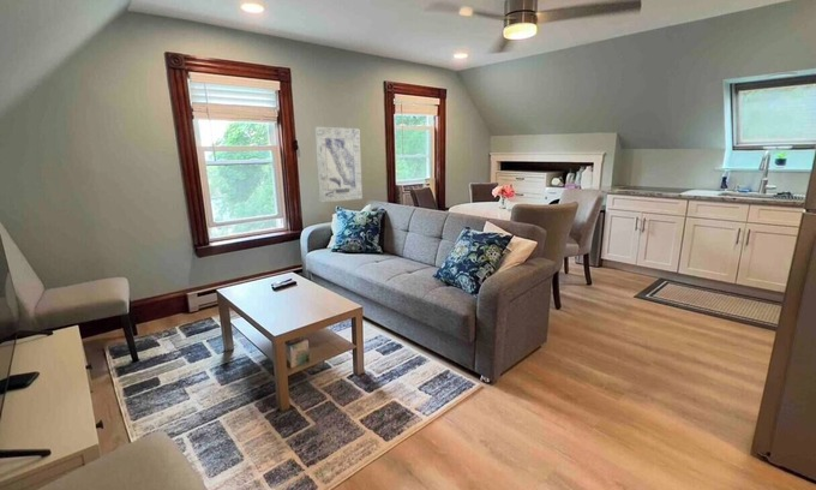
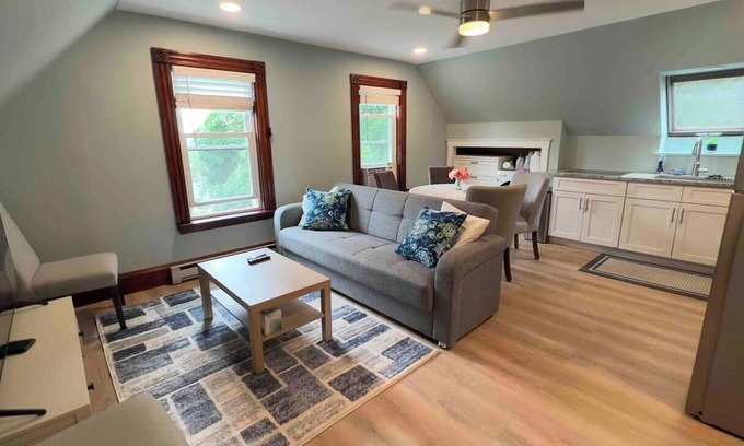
- wall art [314,126,364,203]
